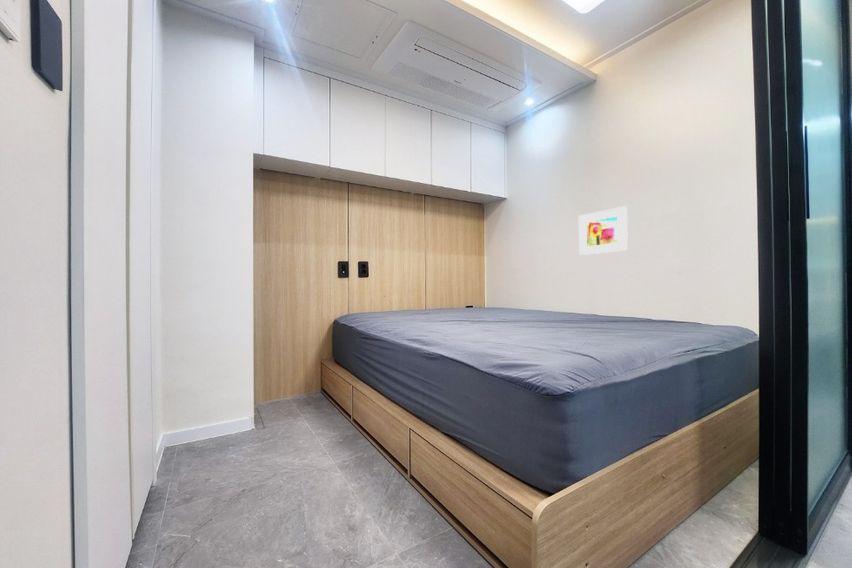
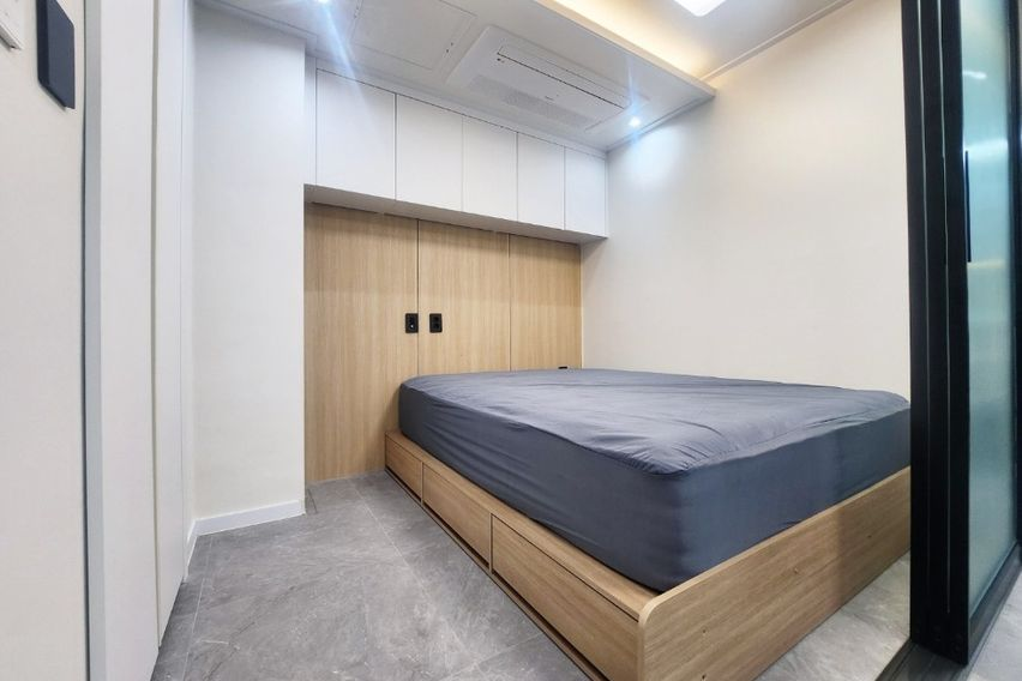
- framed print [578,205,629,256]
